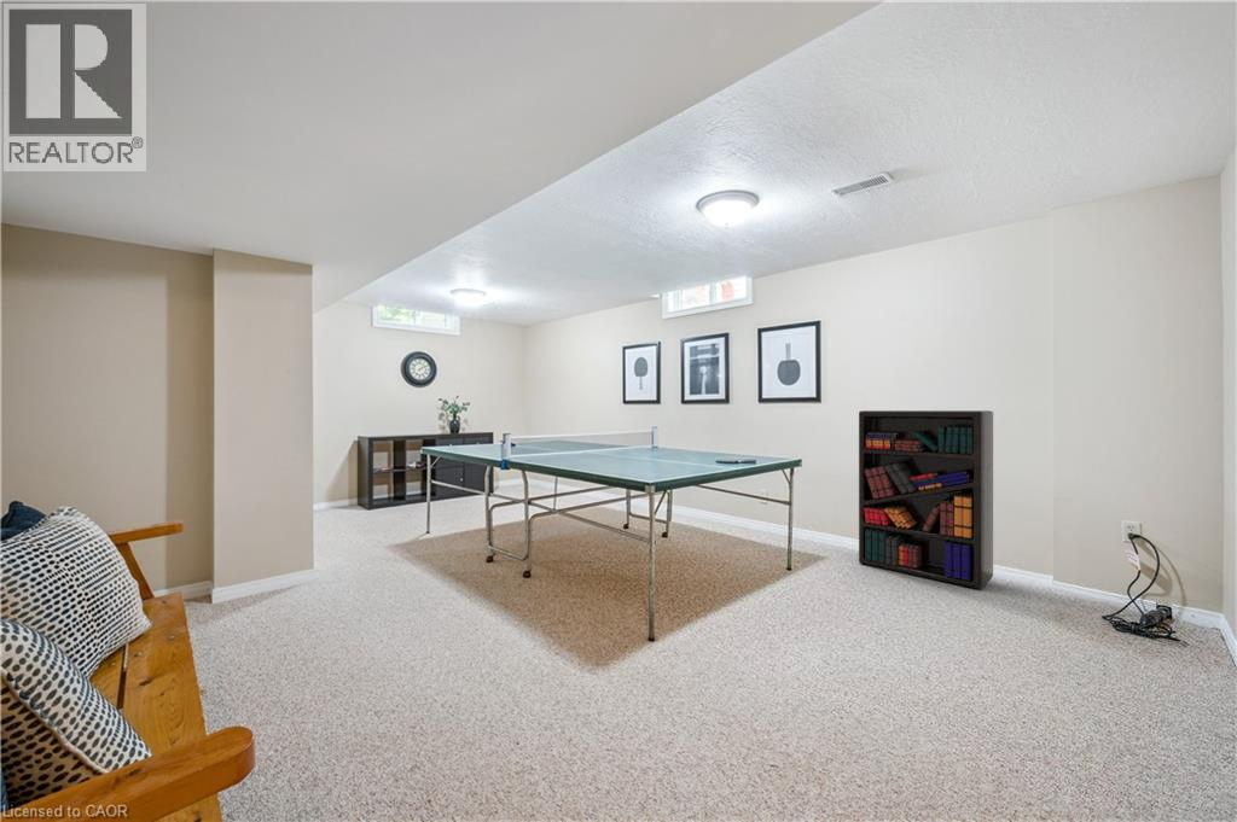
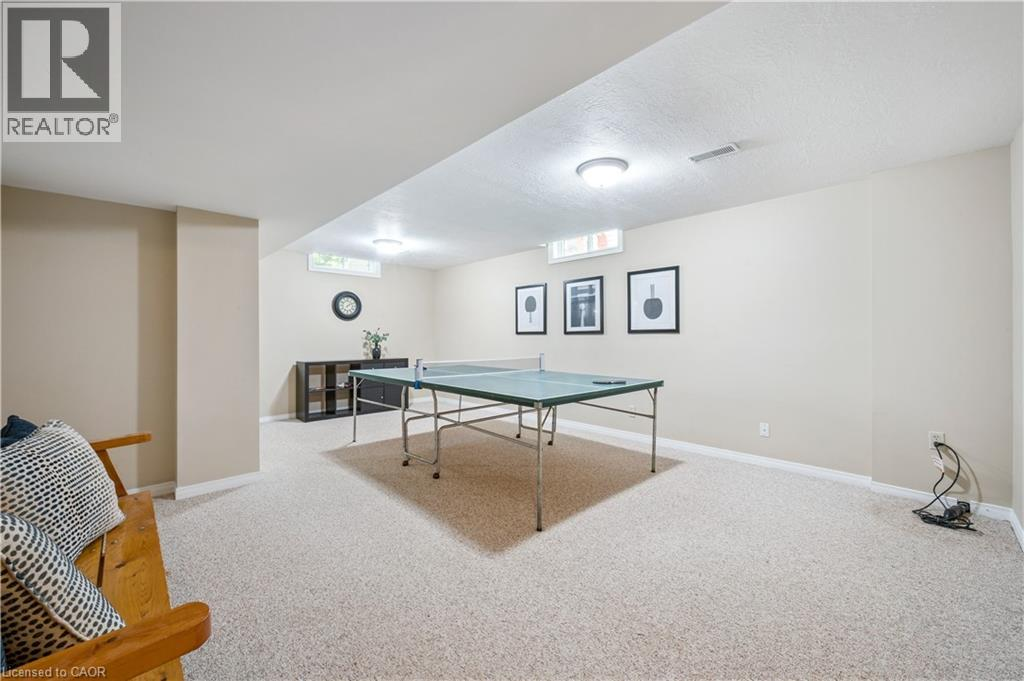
- bookshelf [858,409,994,590]
